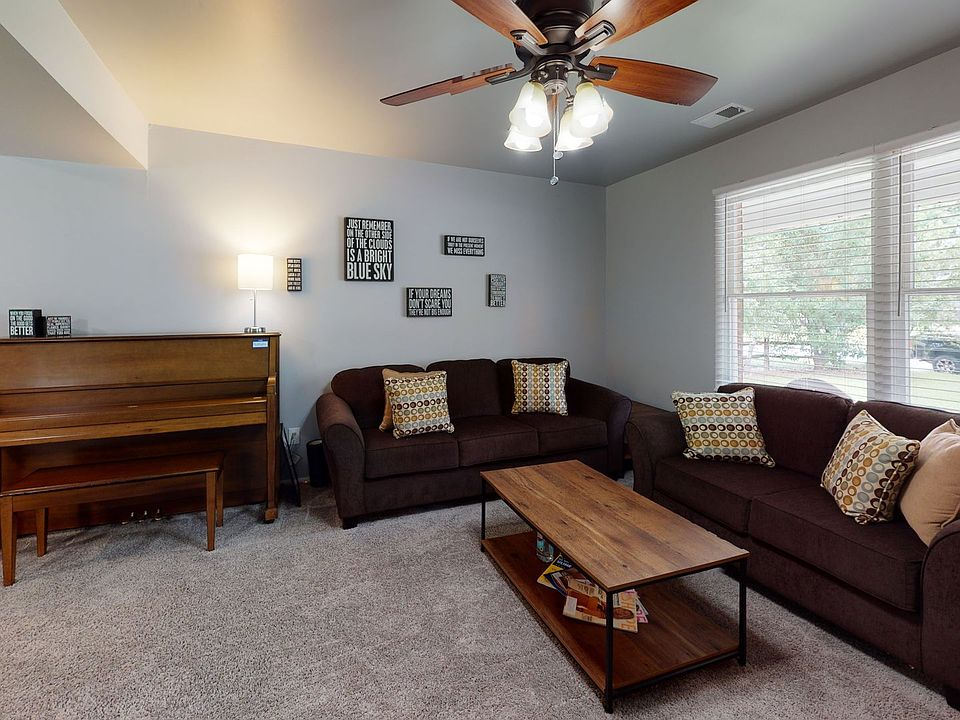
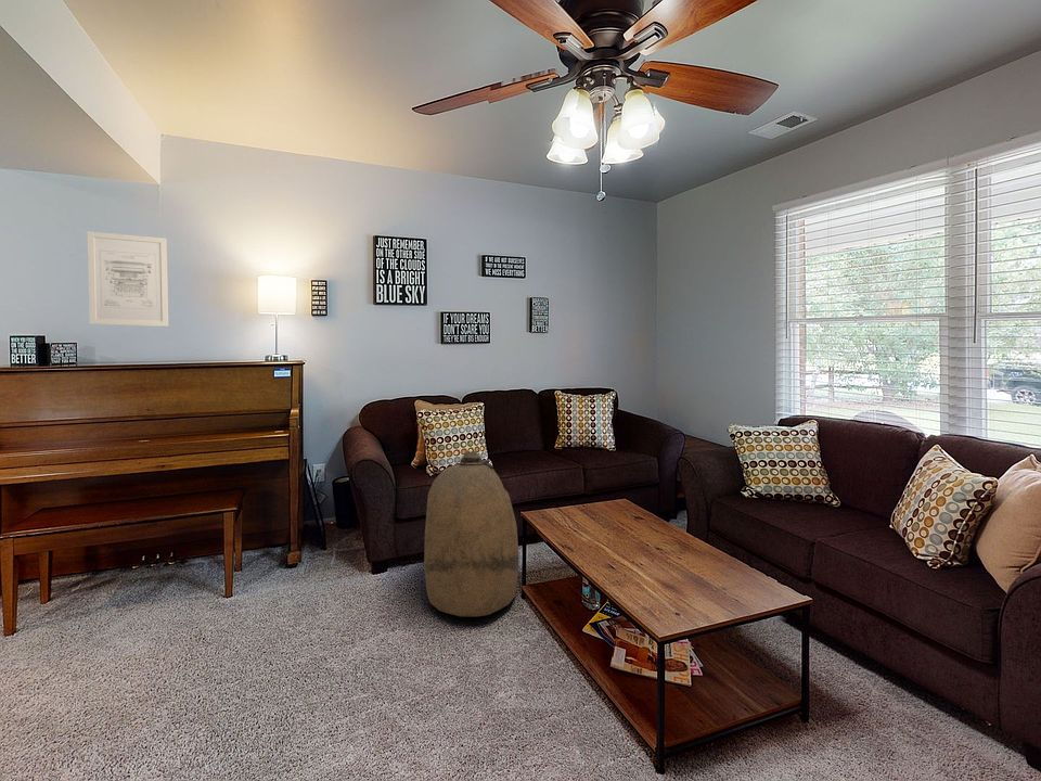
+ wall art [87,230,169,328]
+ bag [423,450,519,617]
